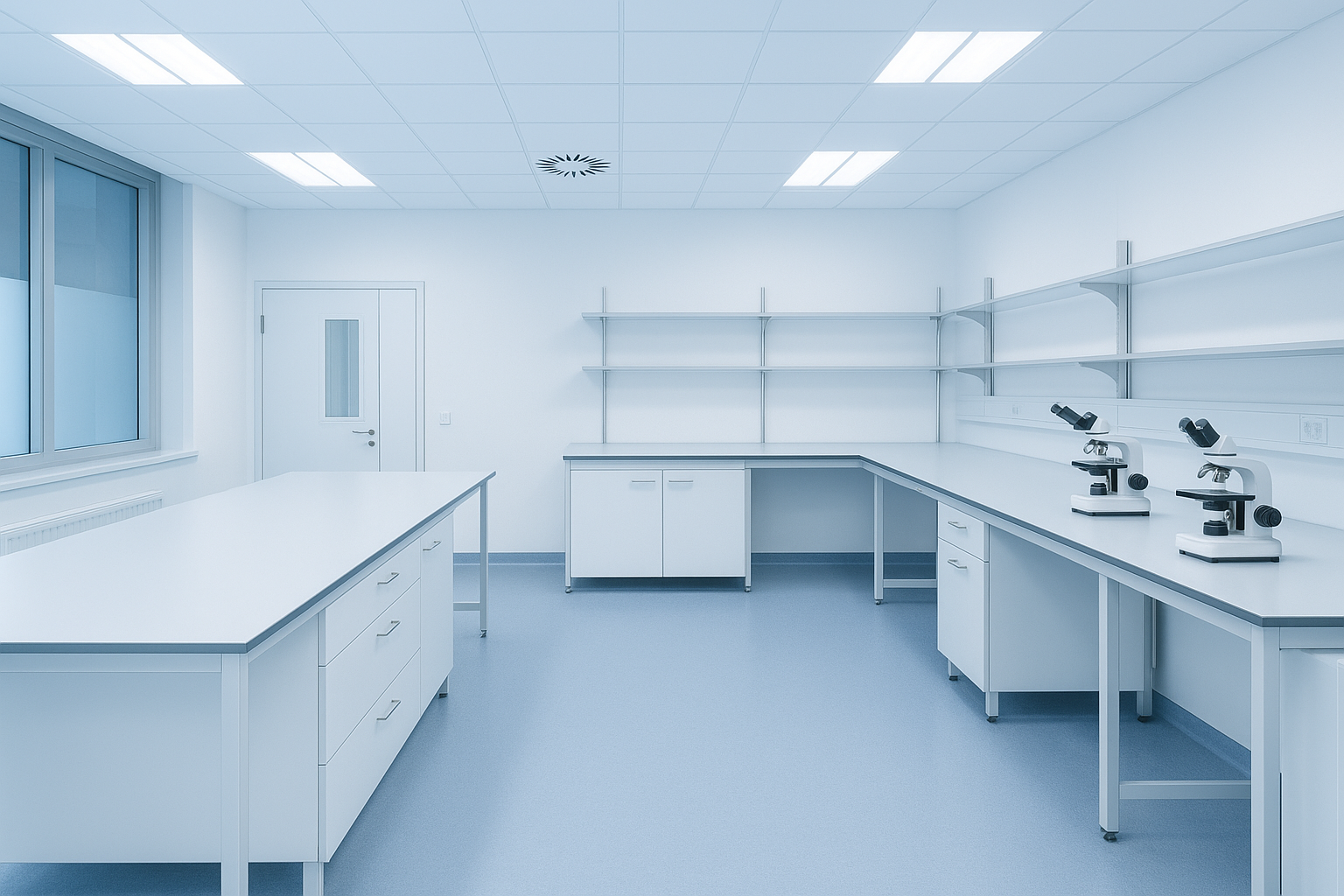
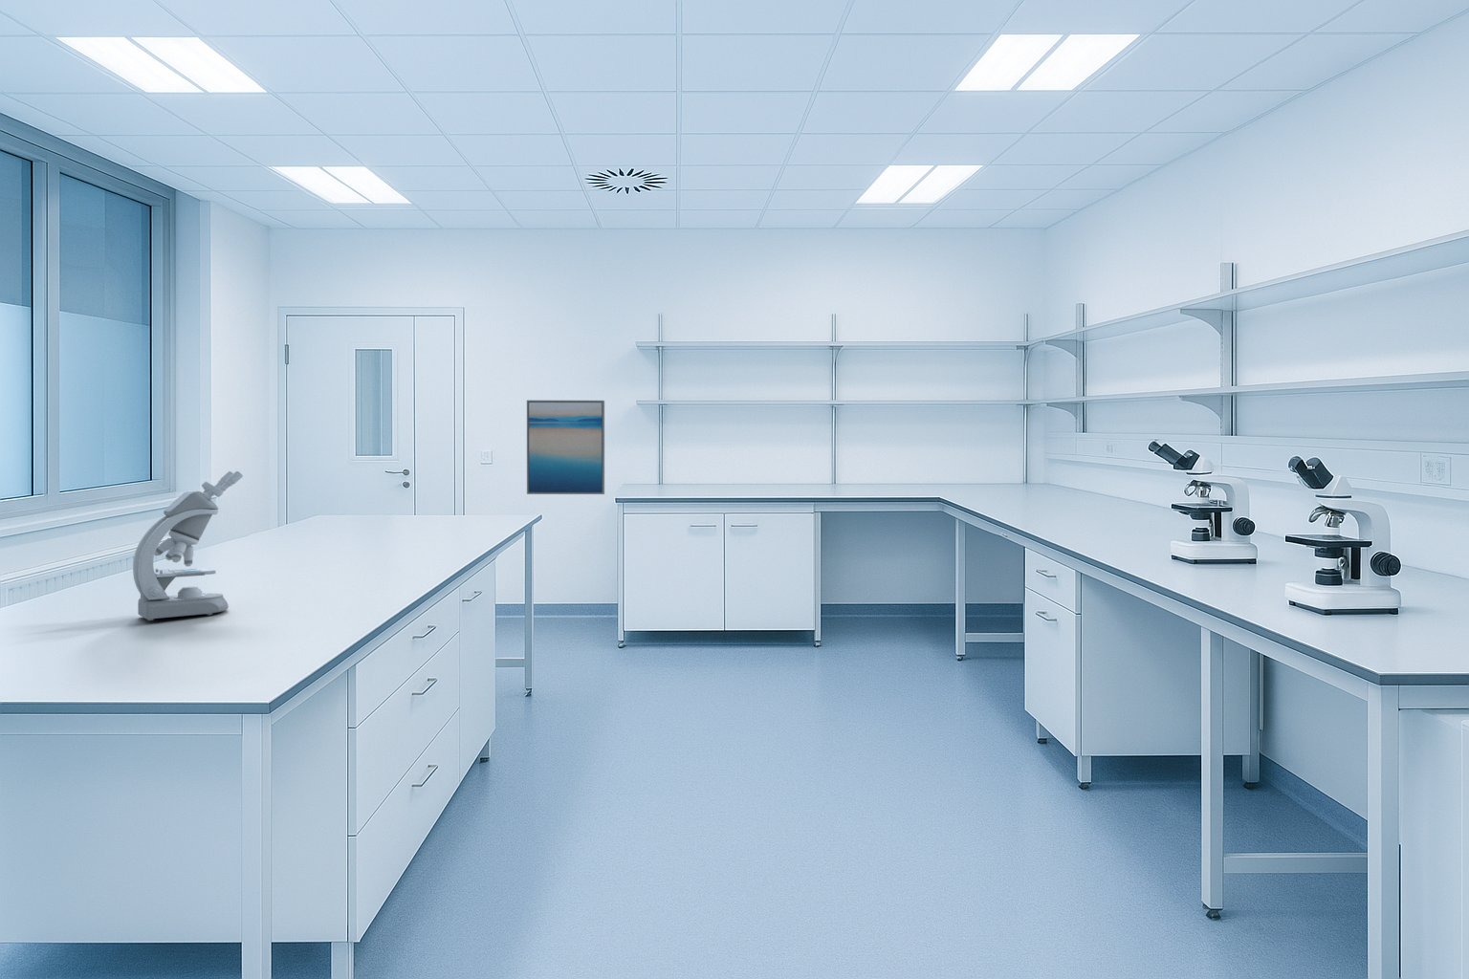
+ microscope [132,470,244,622]
+ wall art [526,400,606,495]
